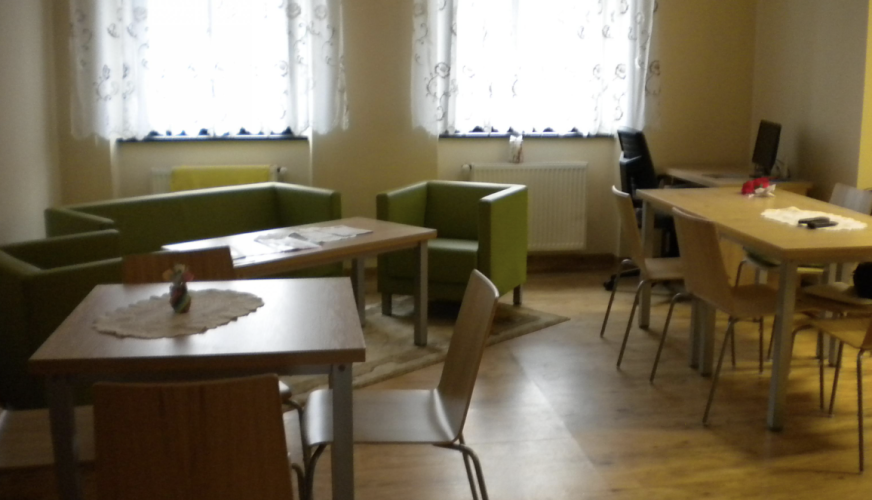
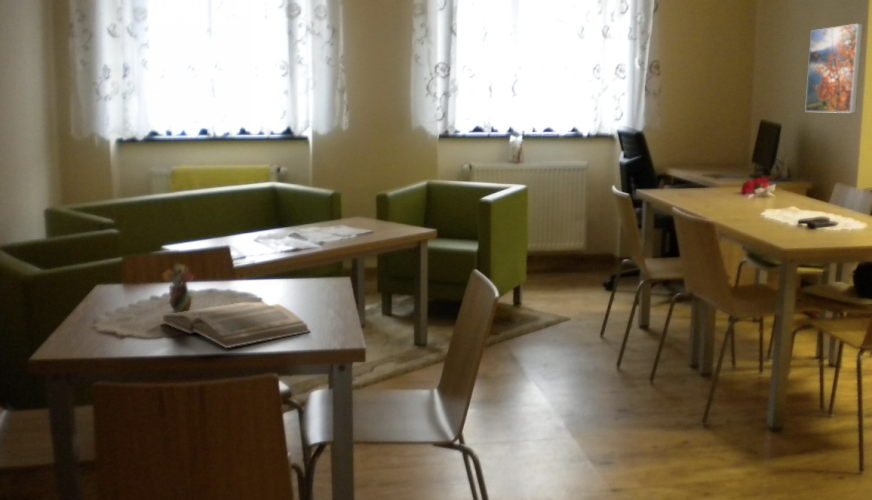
+ book [160,301,312,349]
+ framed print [804,23,864,114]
